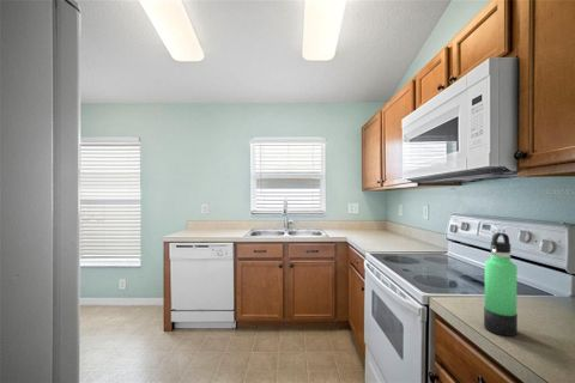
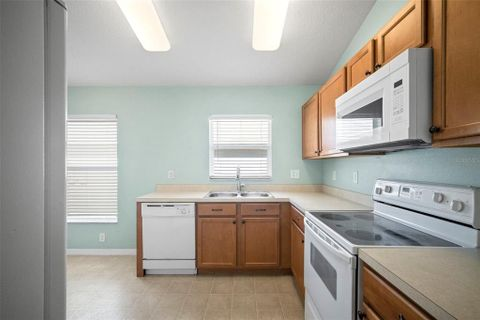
- thermos bottle [483,231,519,338]
